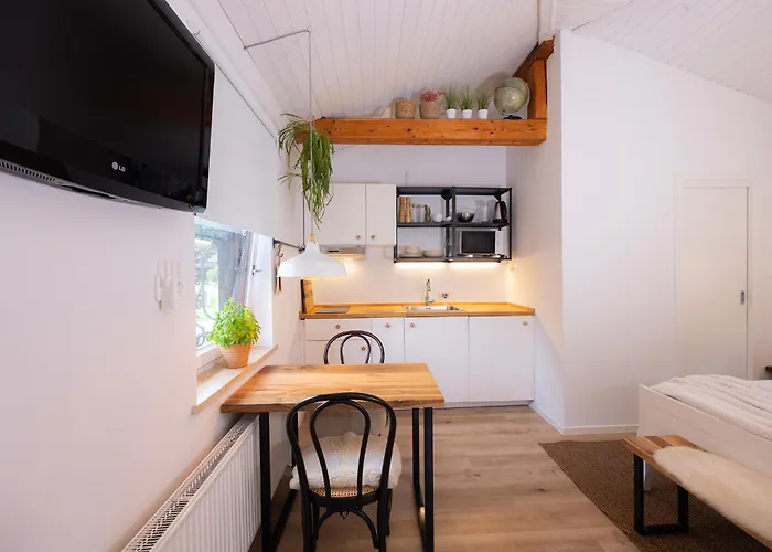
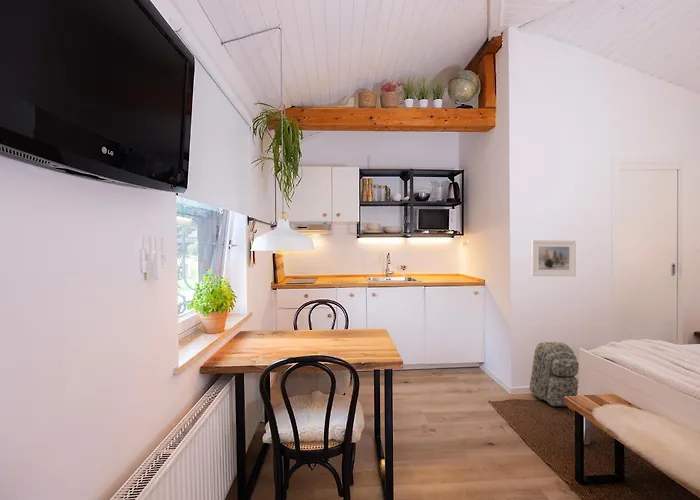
+ backpack [529,341,580,407]
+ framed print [530,239,577,277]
